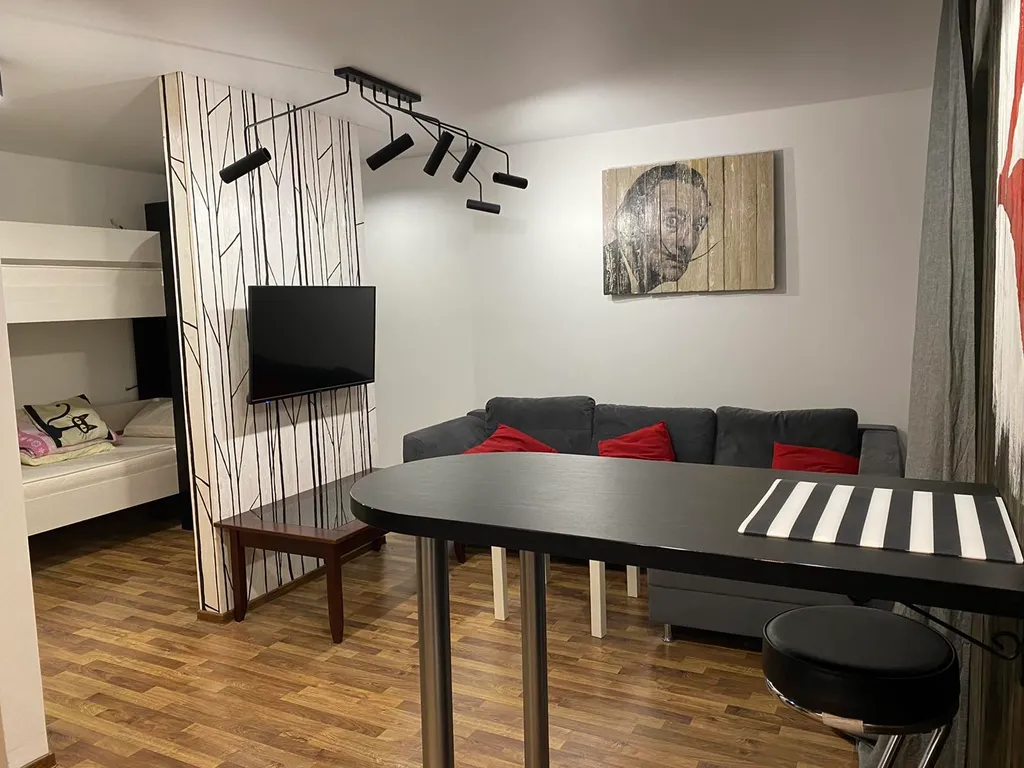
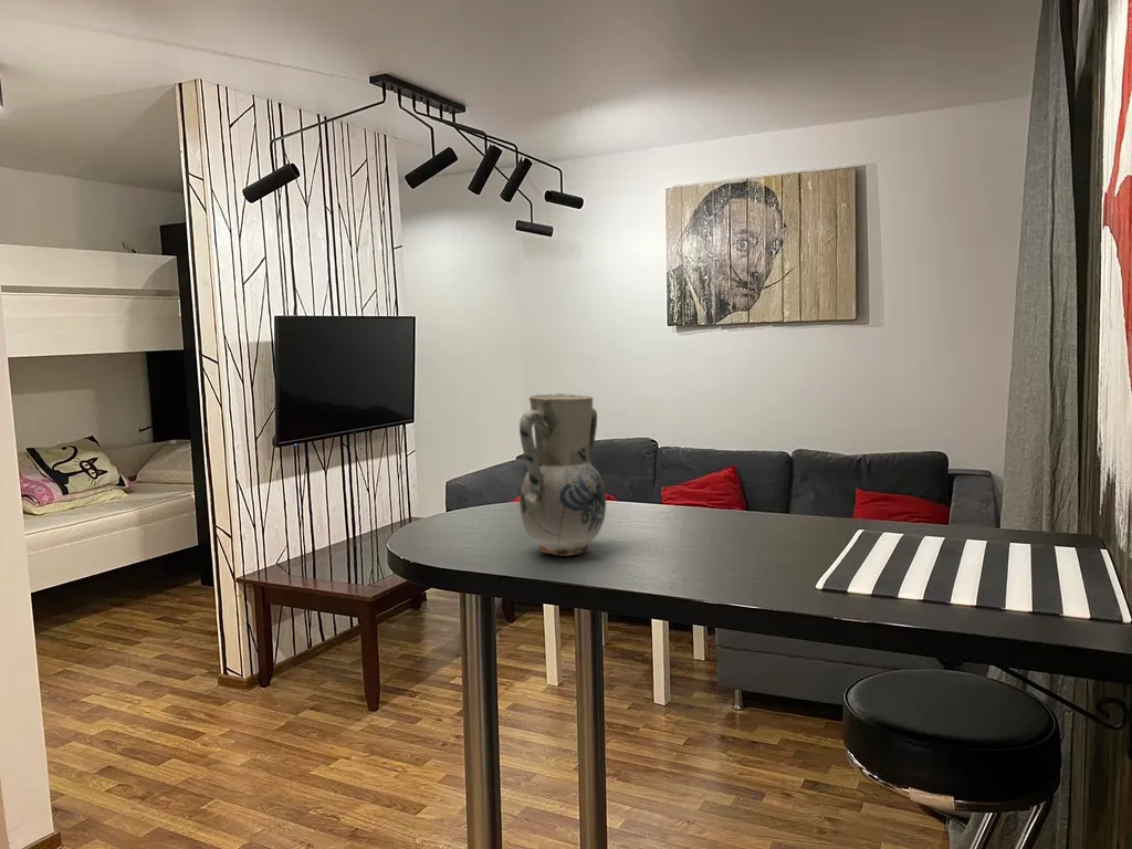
+ vase [518,392,607,557]
